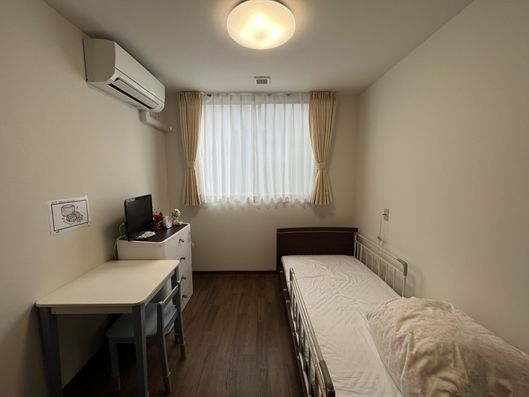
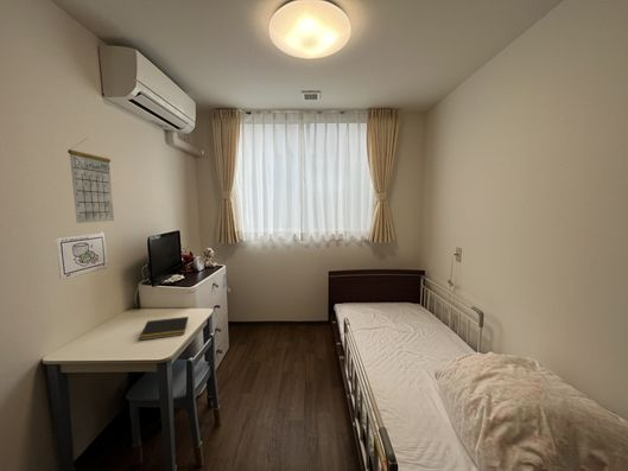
+ notepad [138,316,190,342]
+ calendar [66,136,115,224]
